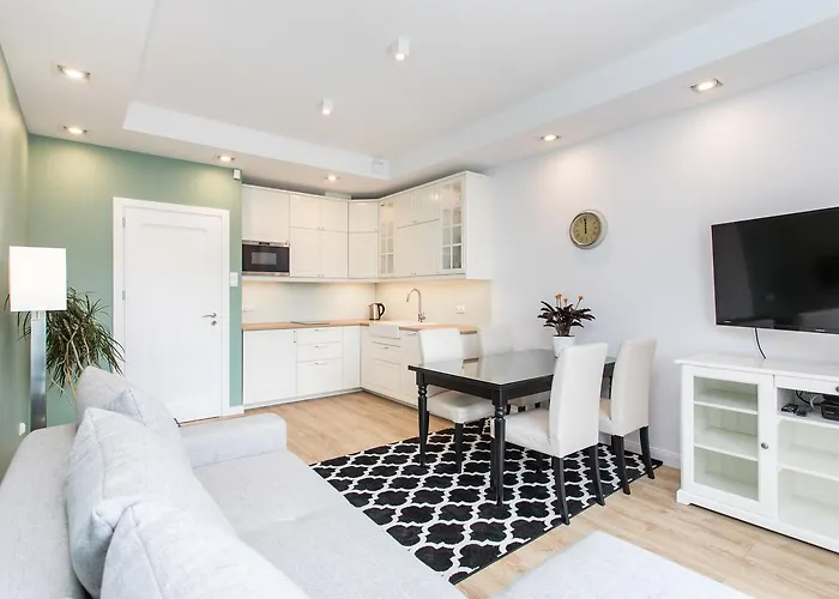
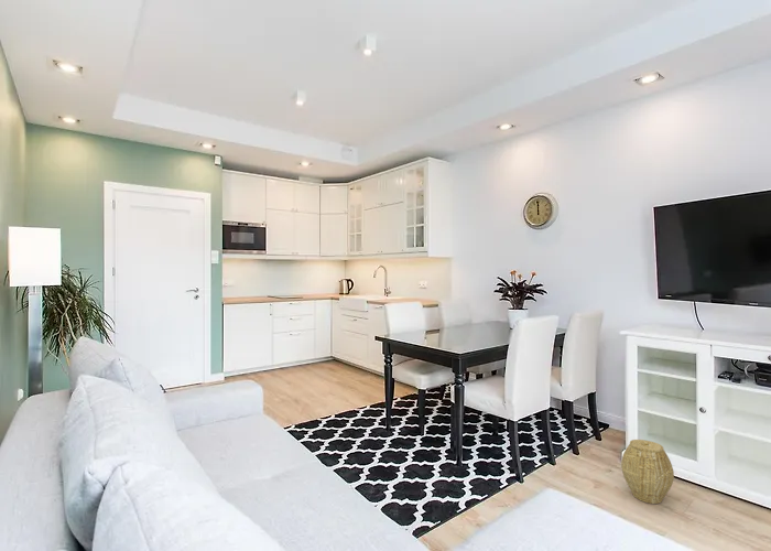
+ woven basket [620,439,675,505]
